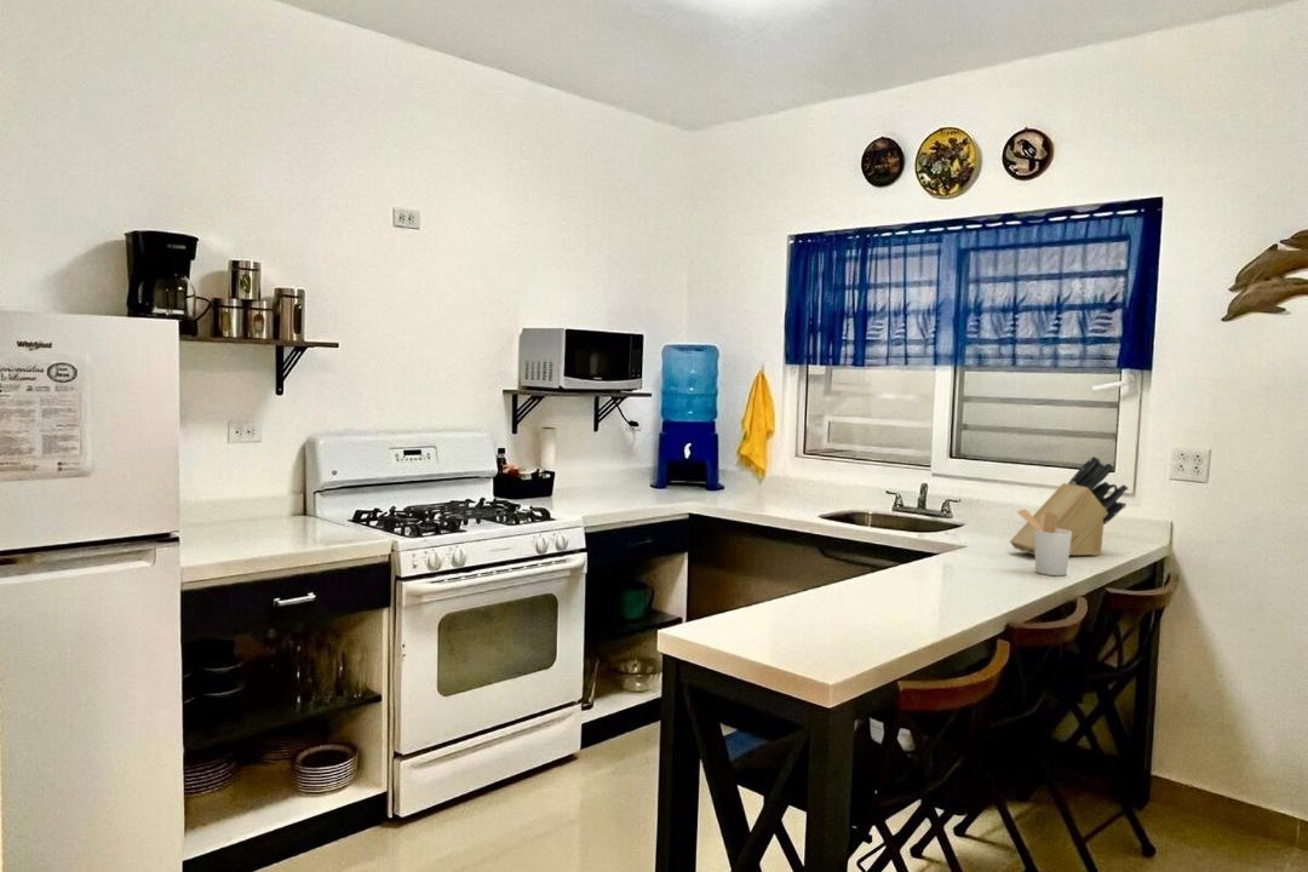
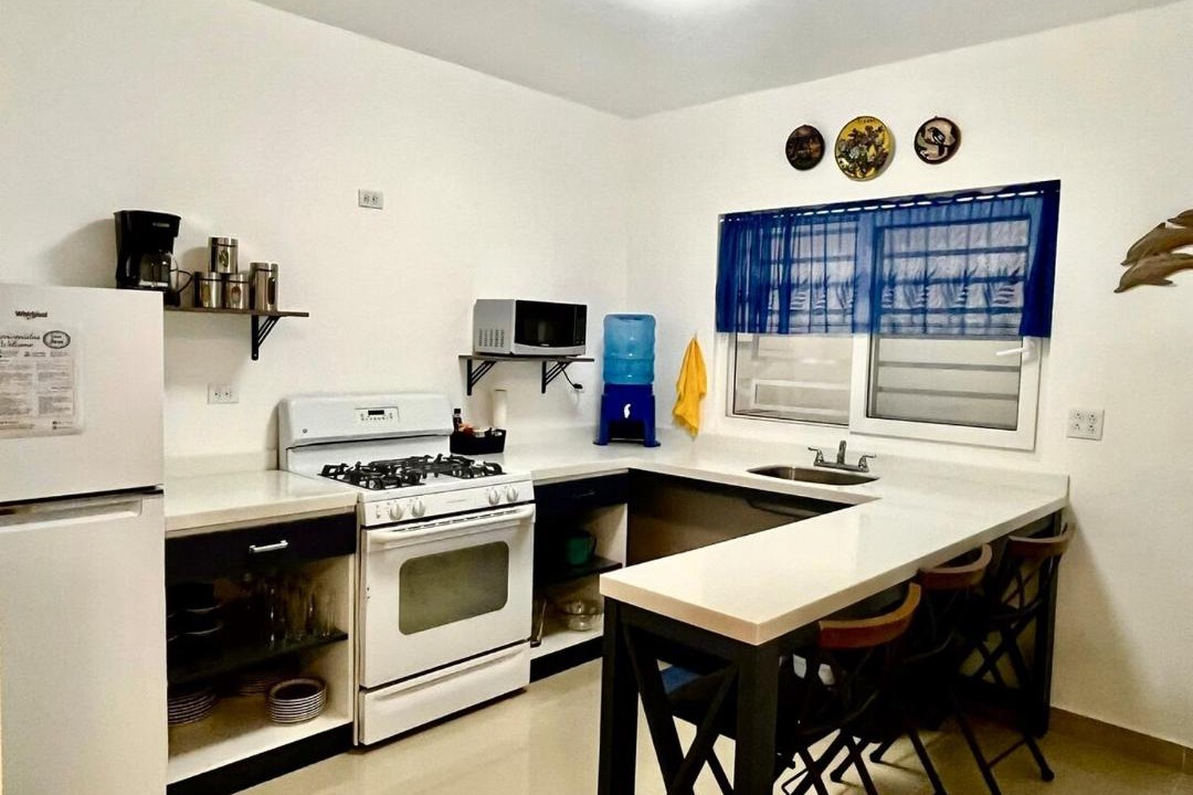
- utensil holder [1016,507,1072,576]
- knife block [1009,454,1130,557]
